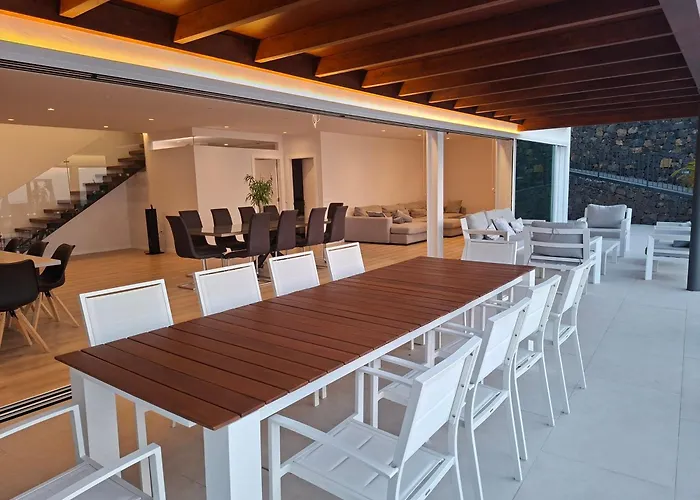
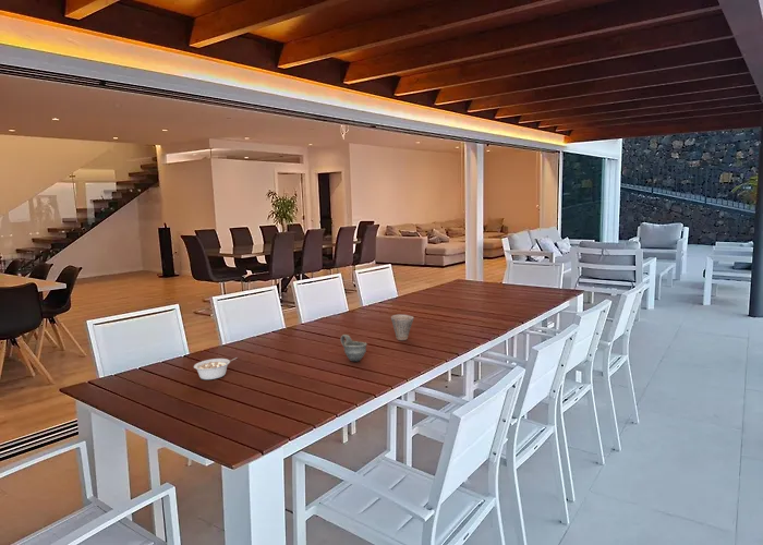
+ legume [193,356,238,380]
+ cup [390,313,414,341]
+ cup [340,334,368,363]
